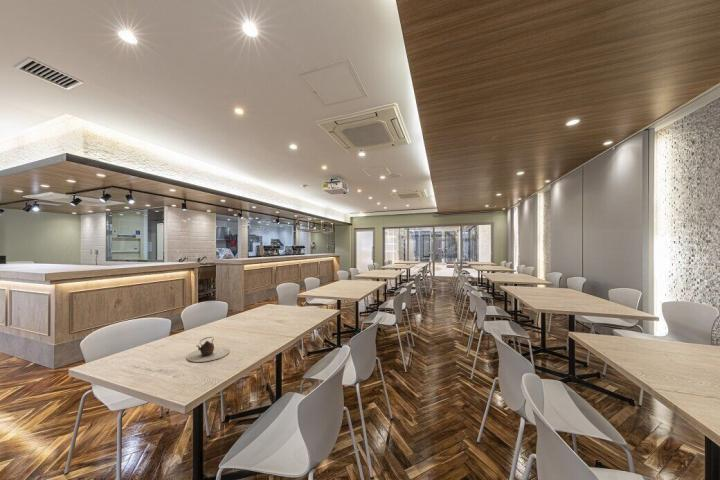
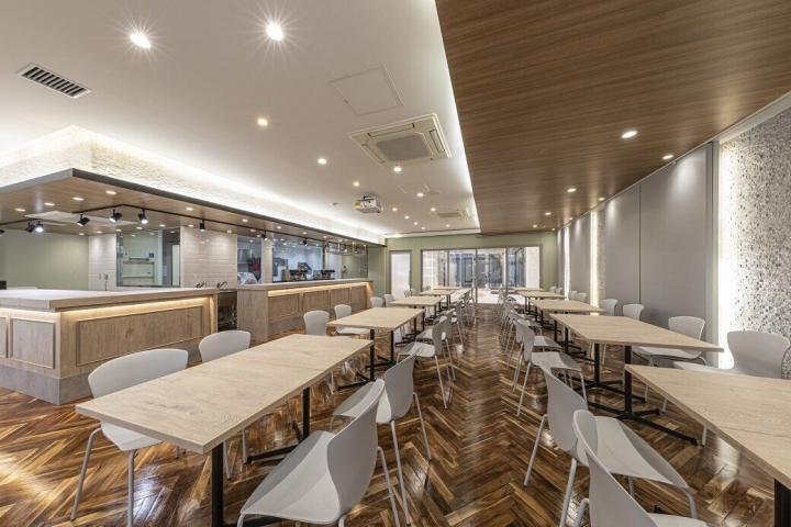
- teapot [185,336,230,363]
